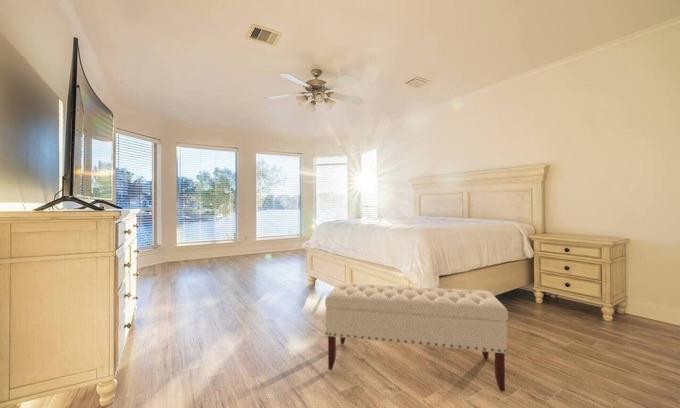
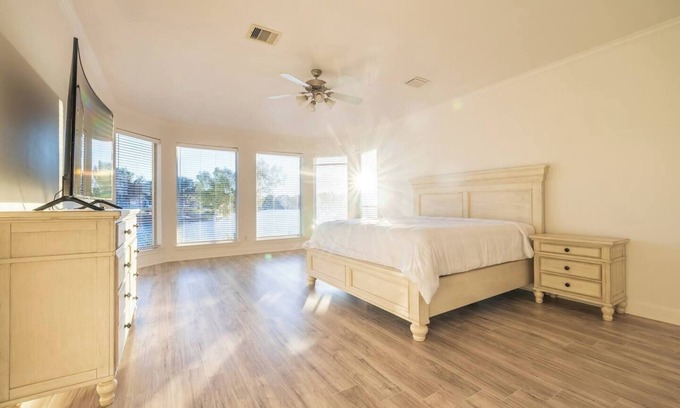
- bench [324,282,509,393]
